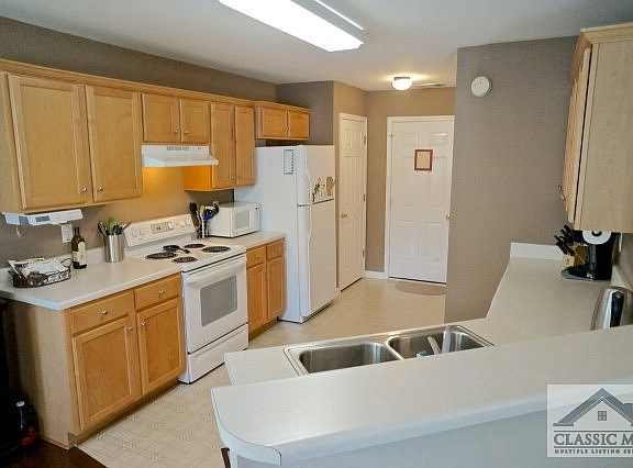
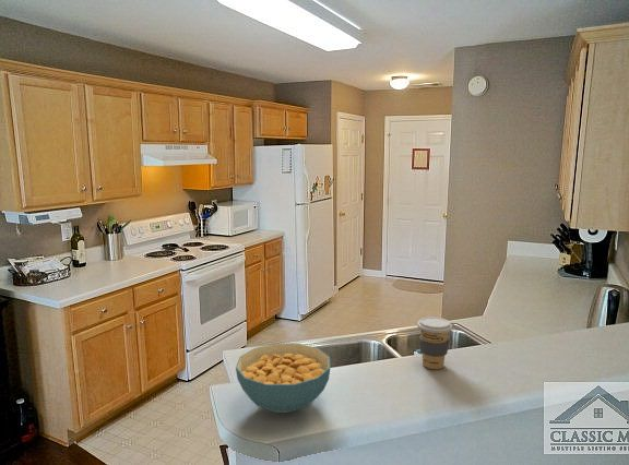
+ cereal bowl [235,343,331,414]
+ coffee cup [416,315,453,370]
